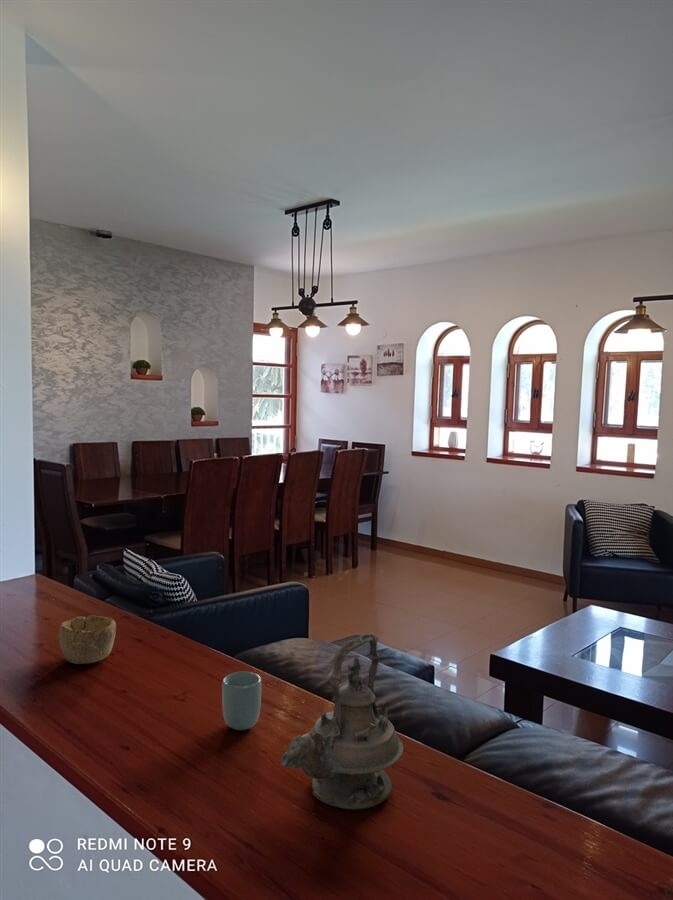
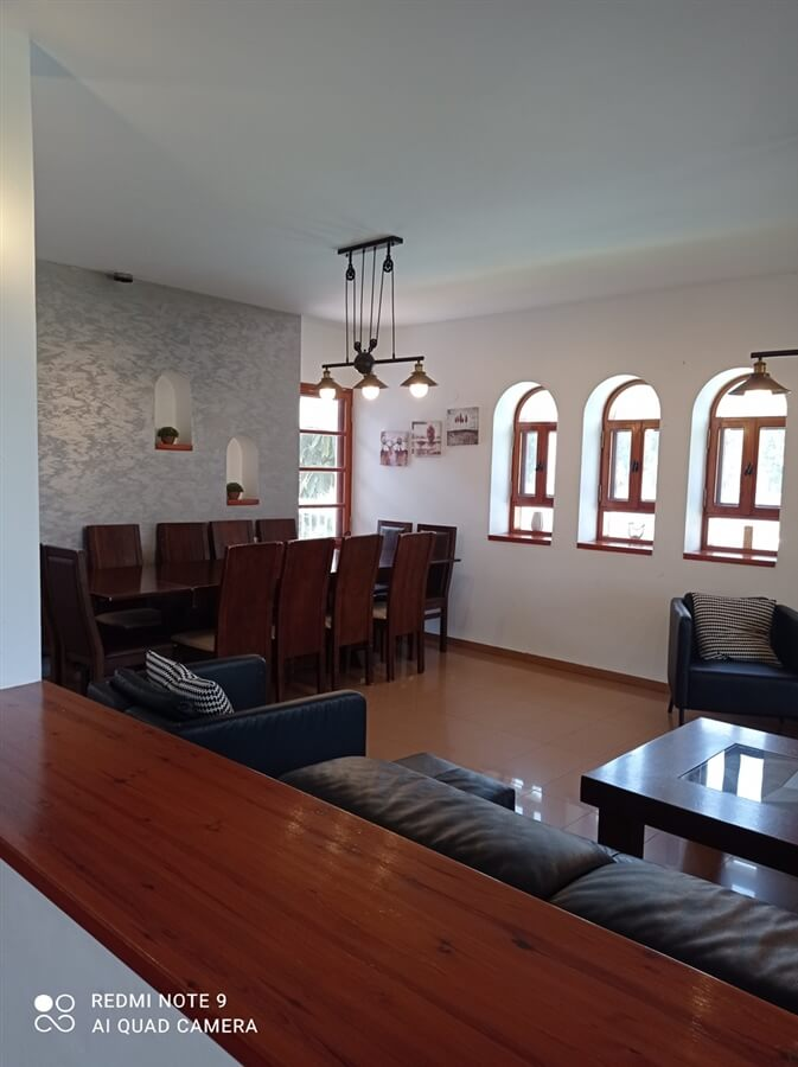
- cup [221,671,262,731]
- teapot [279,632,404,811]
- bowl [57,614,117,665]
